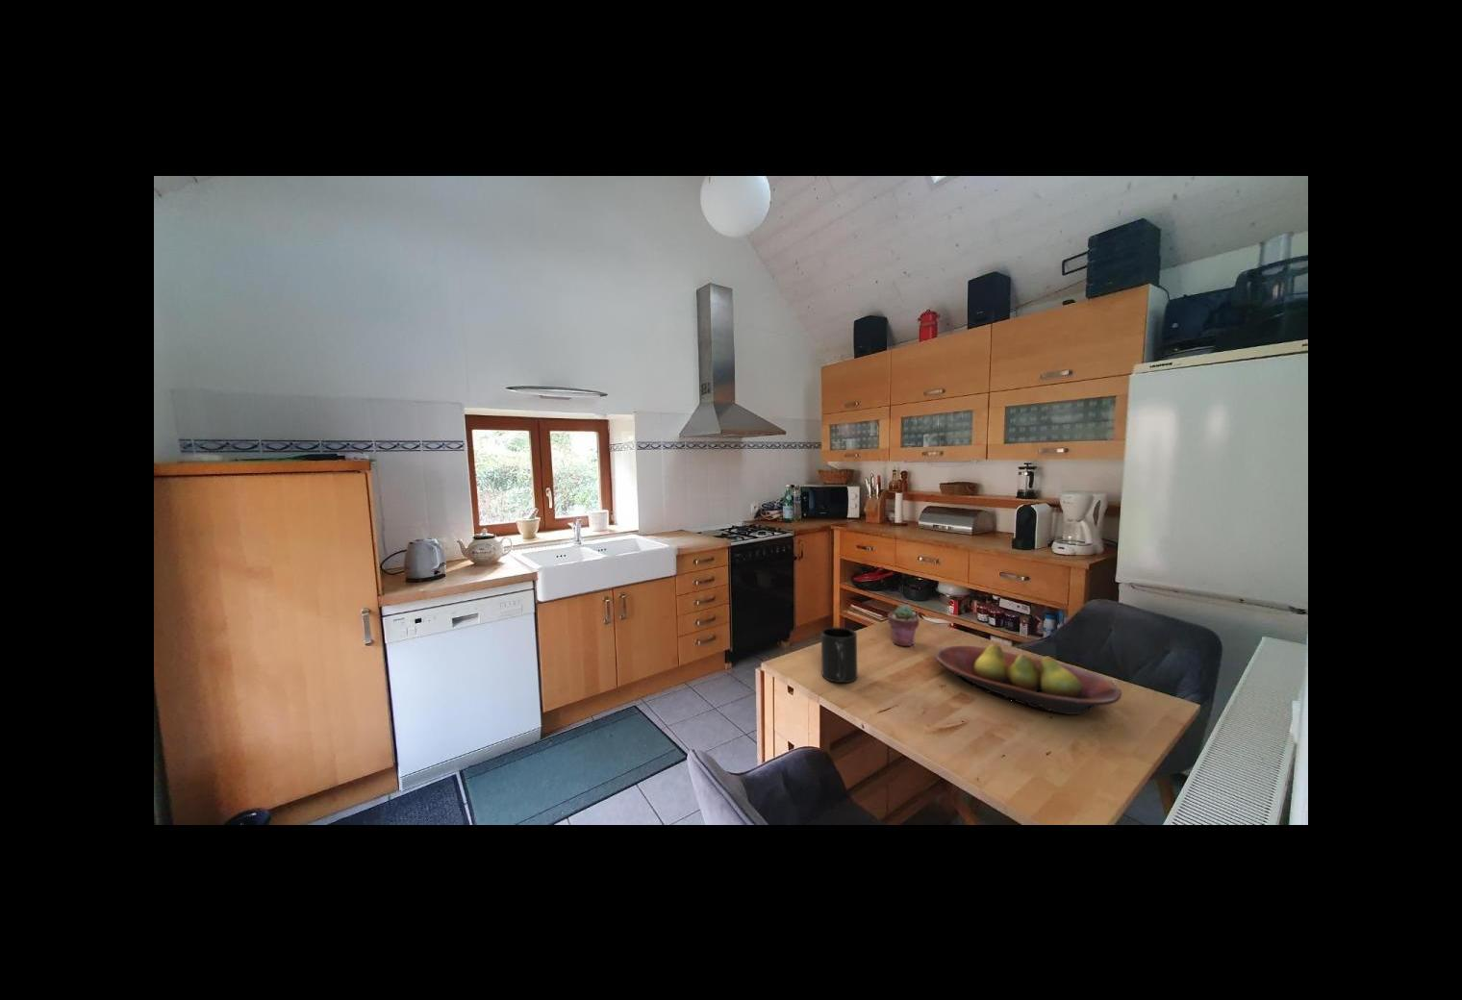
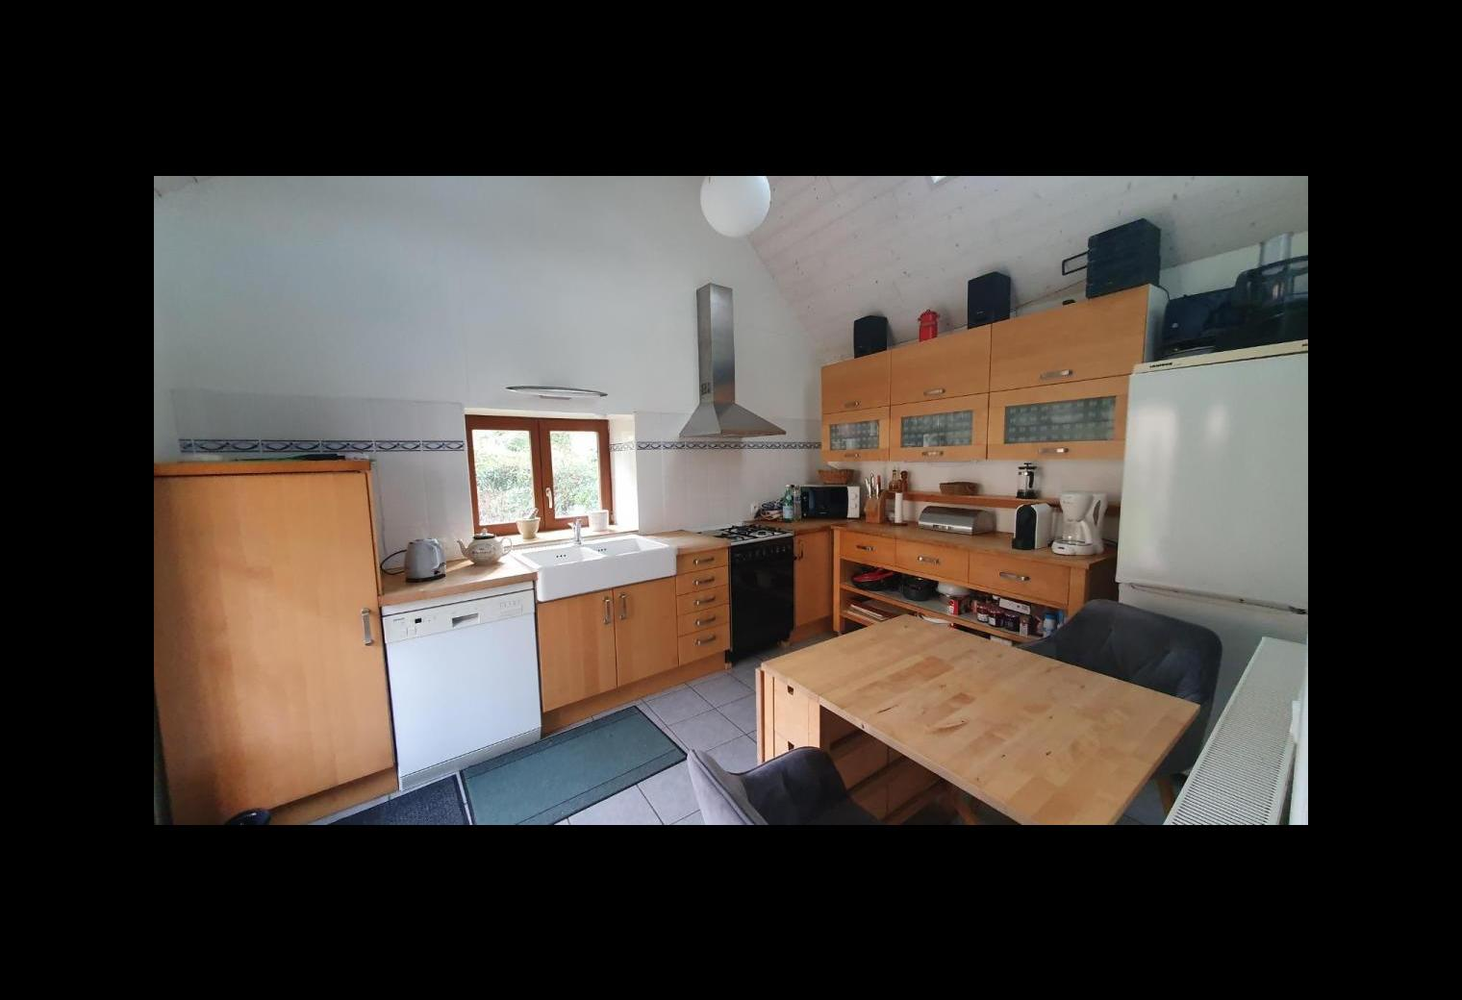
- potted succulent [887,603,921,647]
- mug [821,626,858,683]
- fruit bowl [935,642,1122,716]
